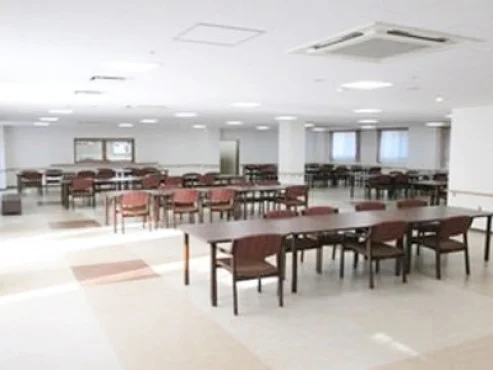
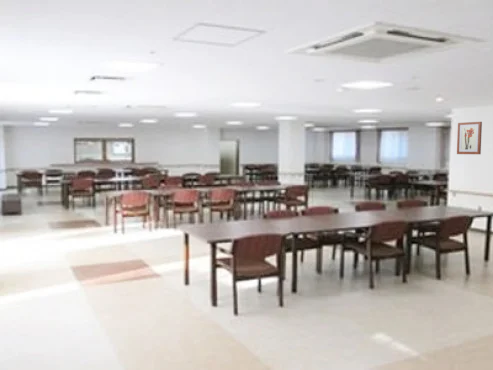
+ wall art [456,121,483,155]
